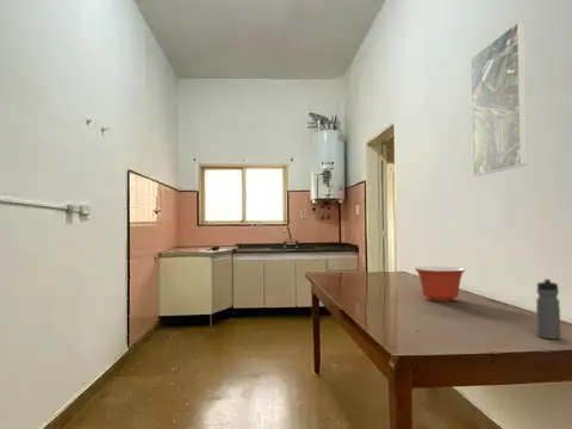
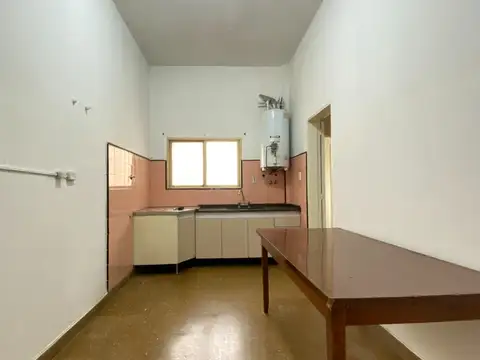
- water bottle [535,278,561,341]
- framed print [470,20,529,176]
- mixing bowl [414,266,467,303]
